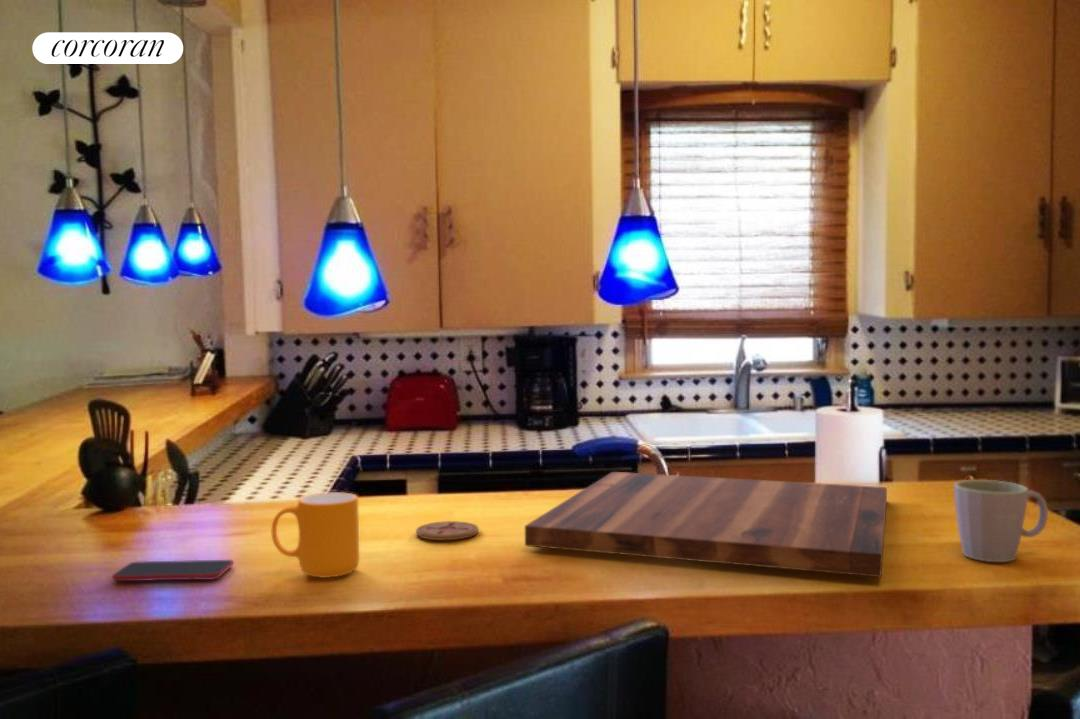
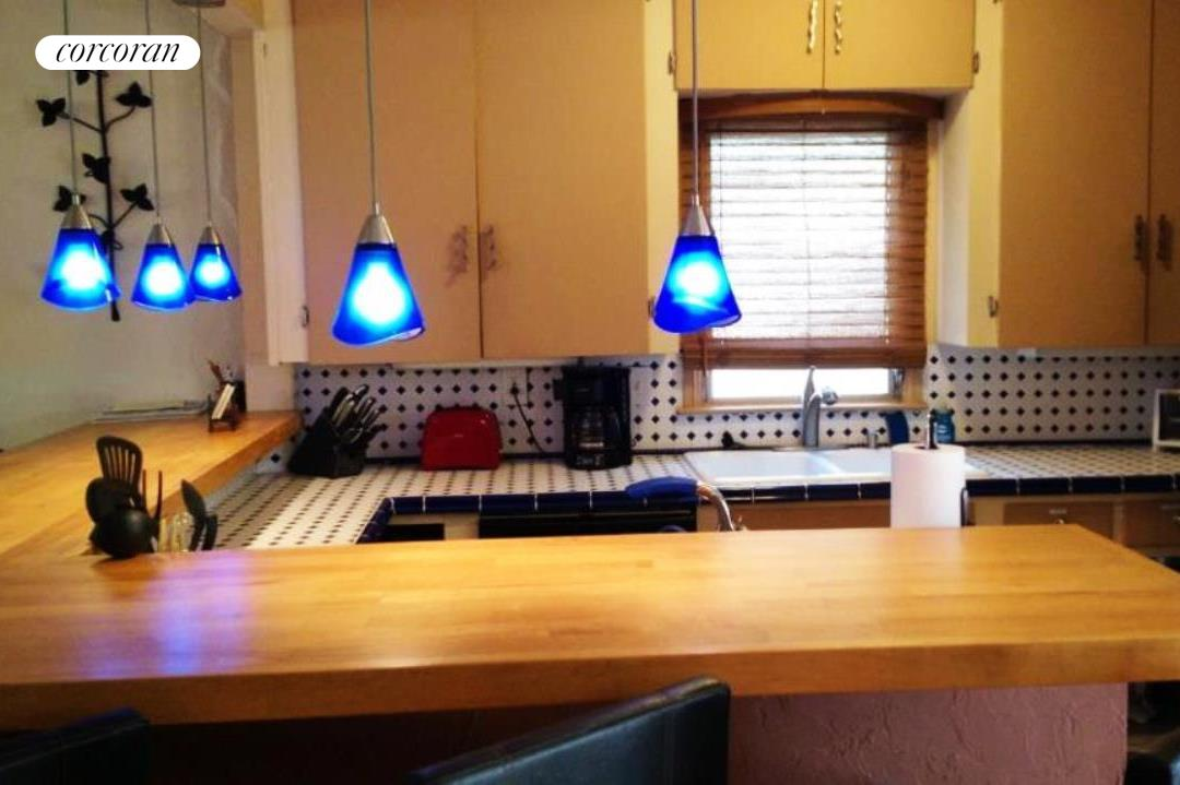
- coaster [415,520,480,541]
- mug [953,479,1049,563]
- cutting board [524,471,888,578]
- mug [271,491,360,579]
- smartphone [111,559,235,582]
